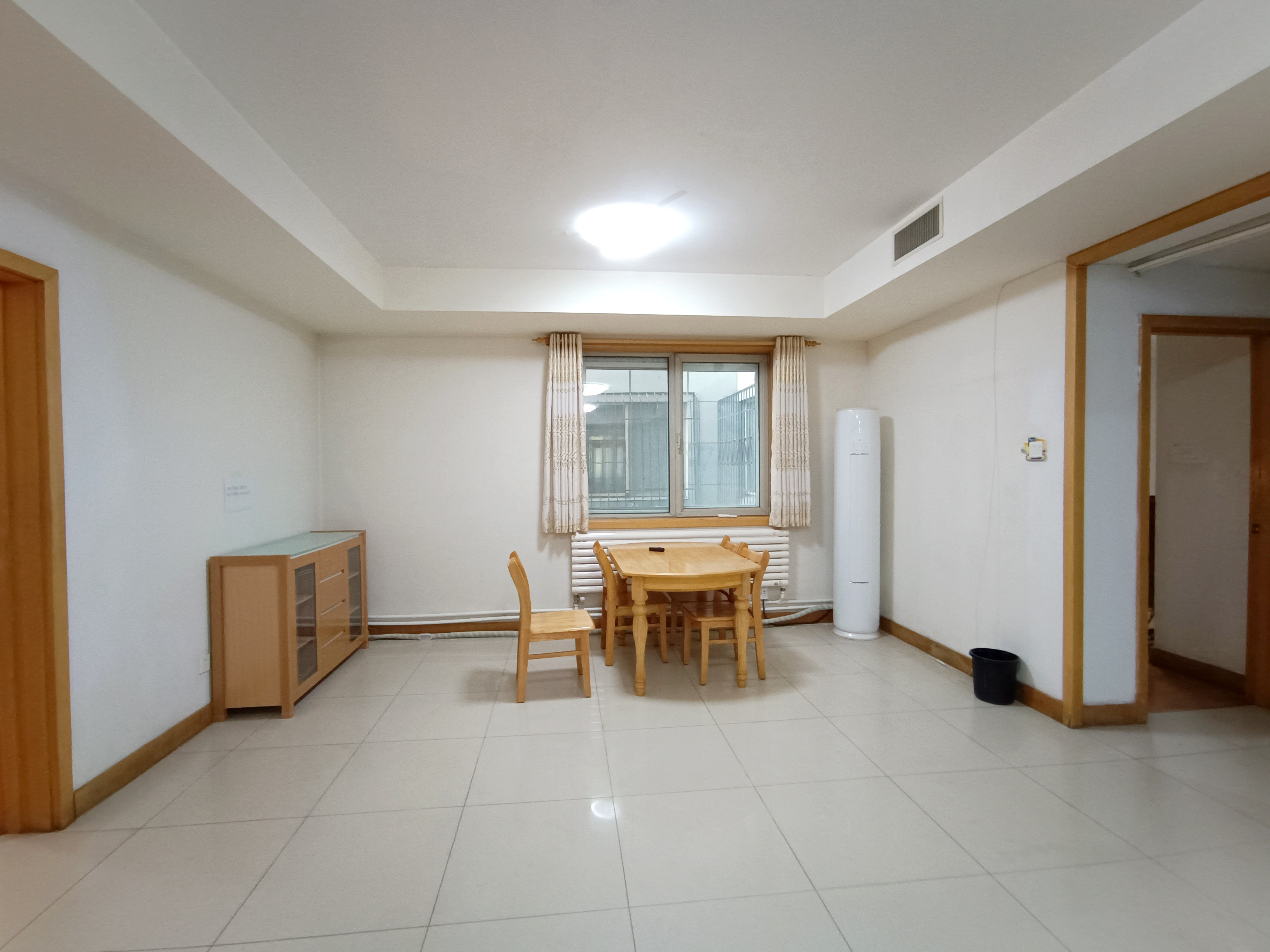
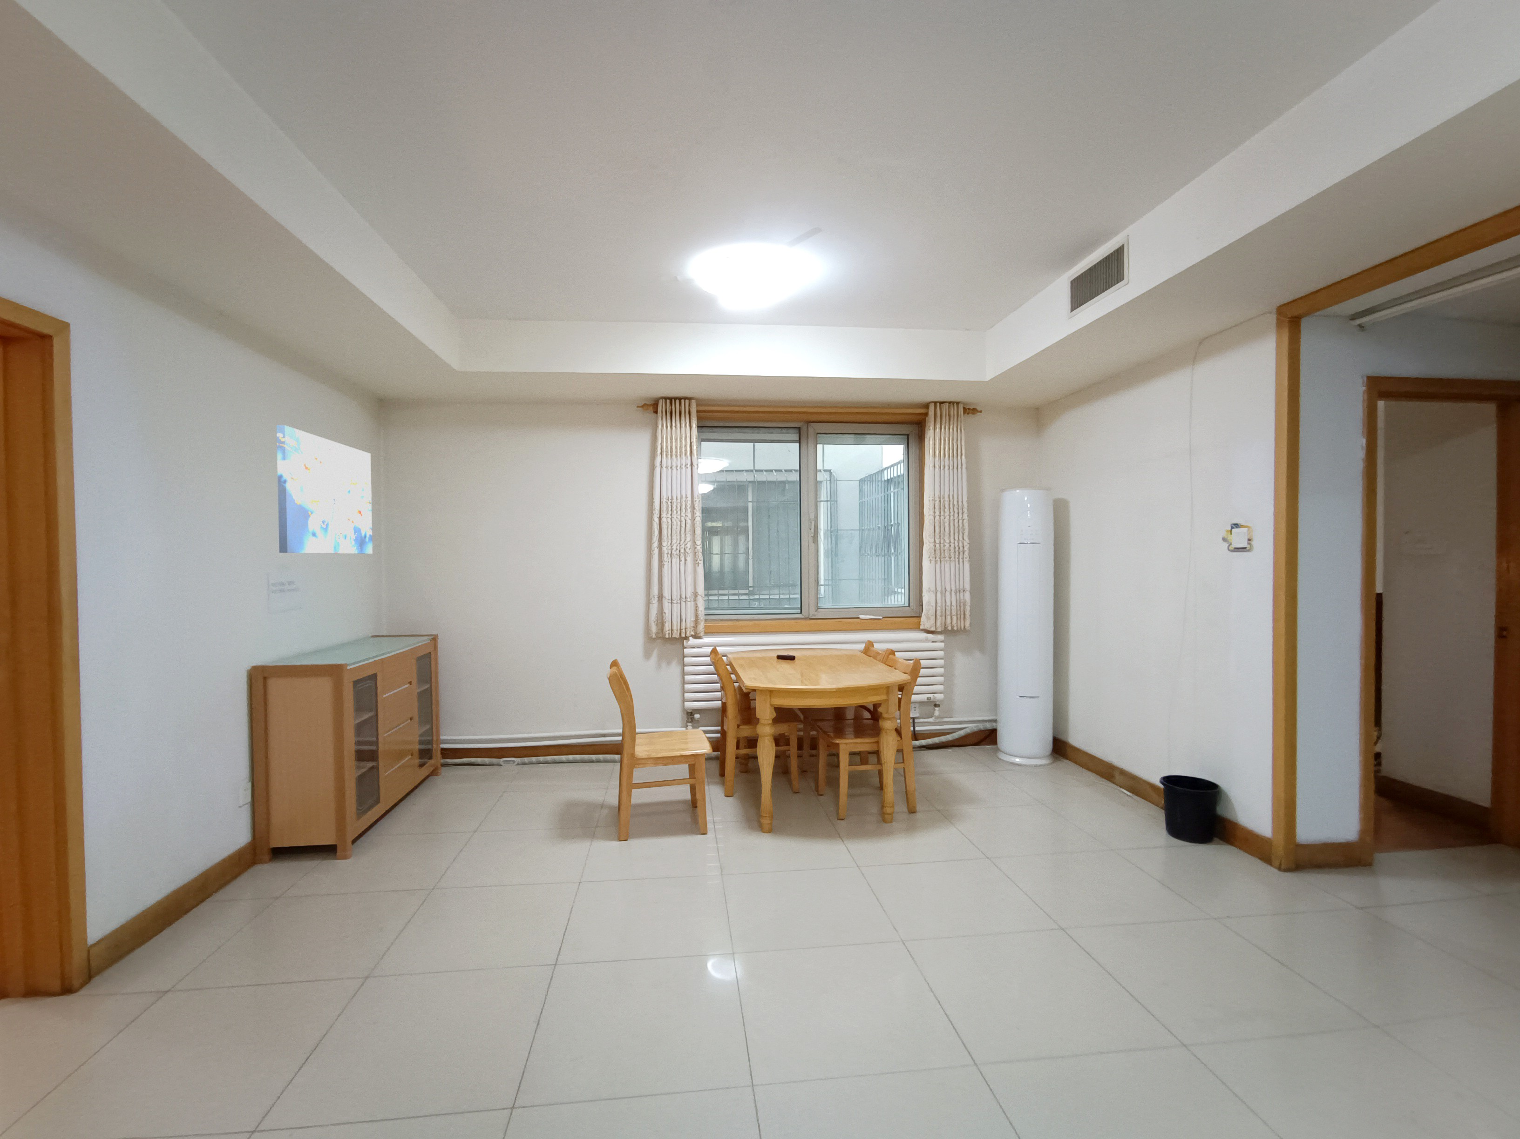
+ wall art [276,425,373,554]
